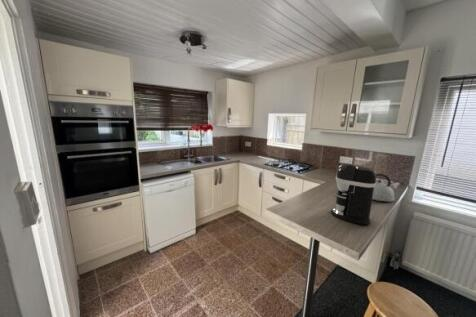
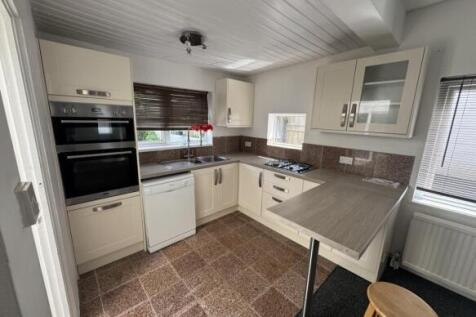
- kettle [372,173,396,202]
- coffee maker [330,162,377,226]
